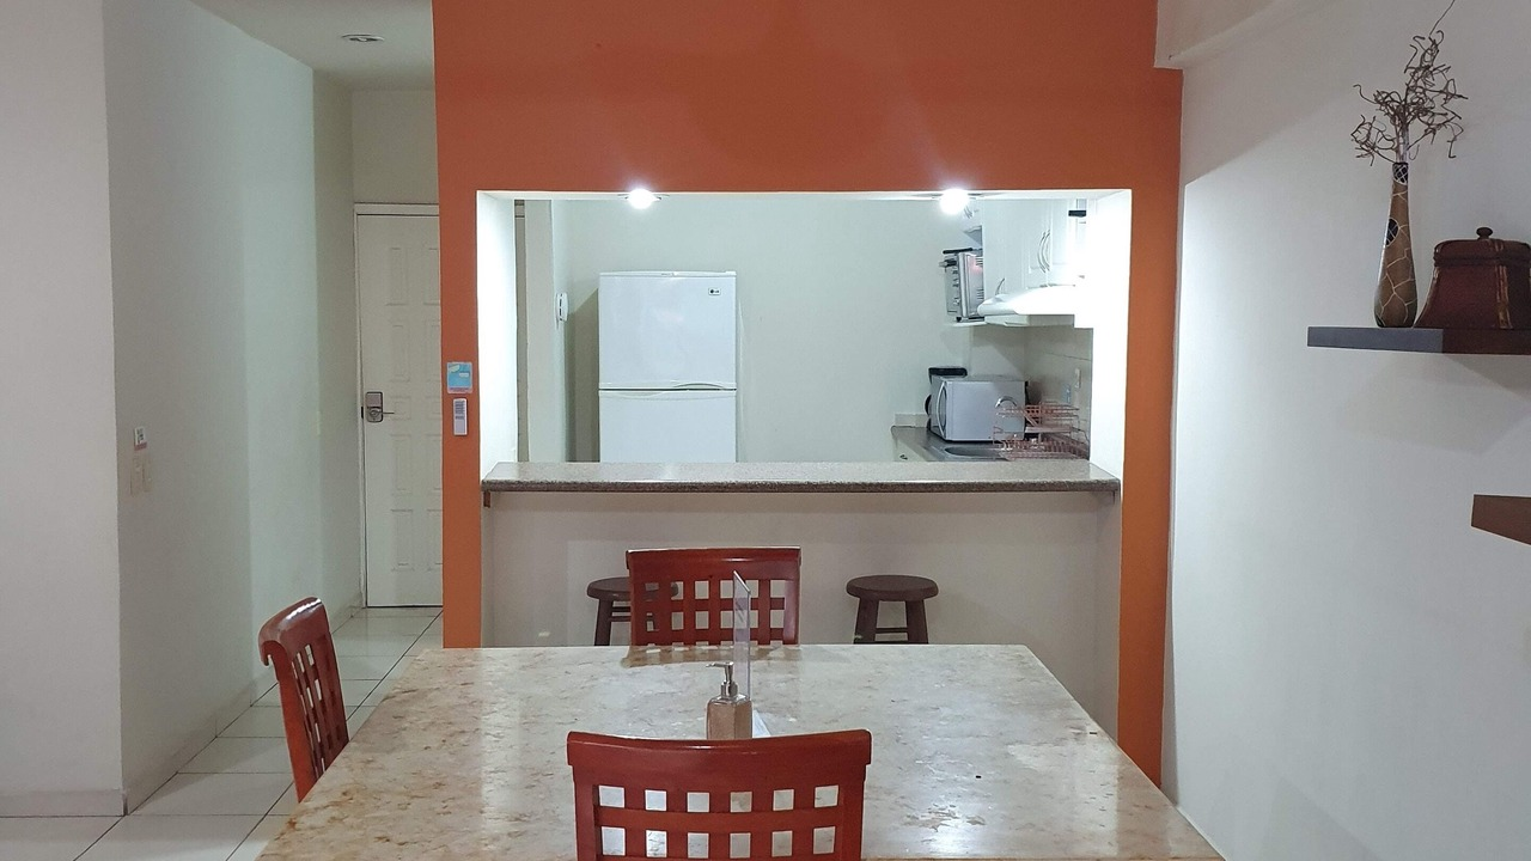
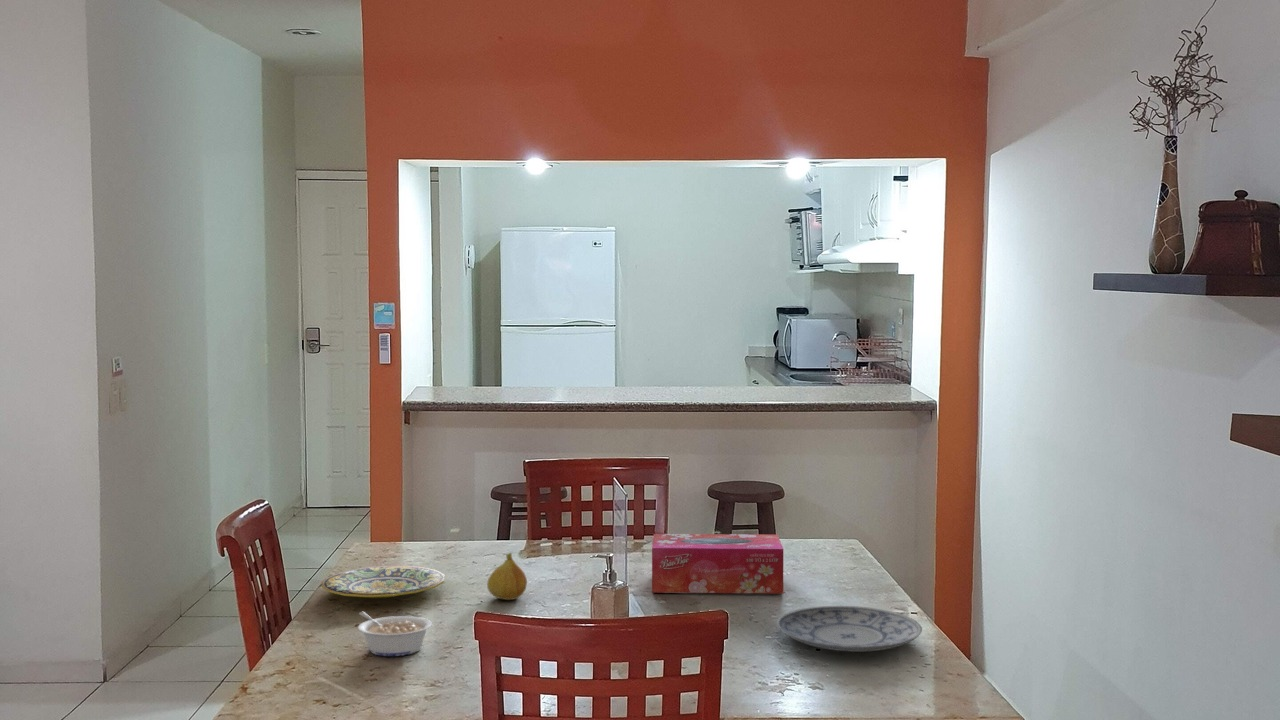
+ plate [776,605,923,653]
+ legume [357,611,433,657]
+ tissue box [651,533,784,595]
+ plate [321,565,446,599]
+ fruit [486,552,528,601]
